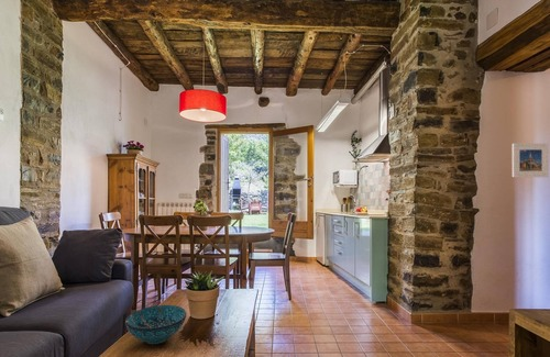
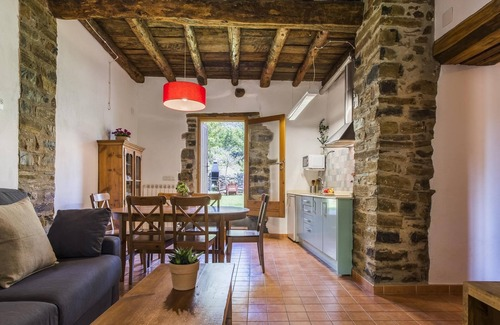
- decorative bowl [124,304,188,345]
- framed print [512,143,550,178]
